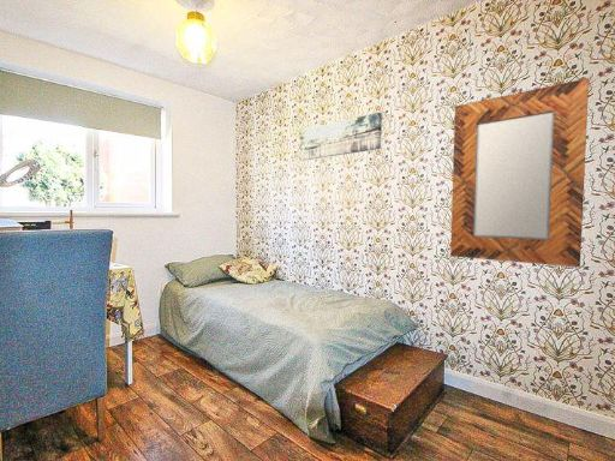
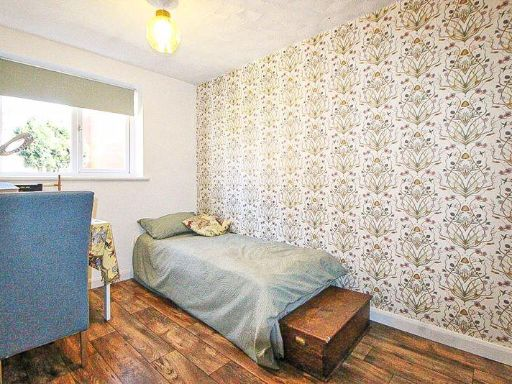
- wall art [299,112,383,162]
- home mirror [449,77,590,269]
